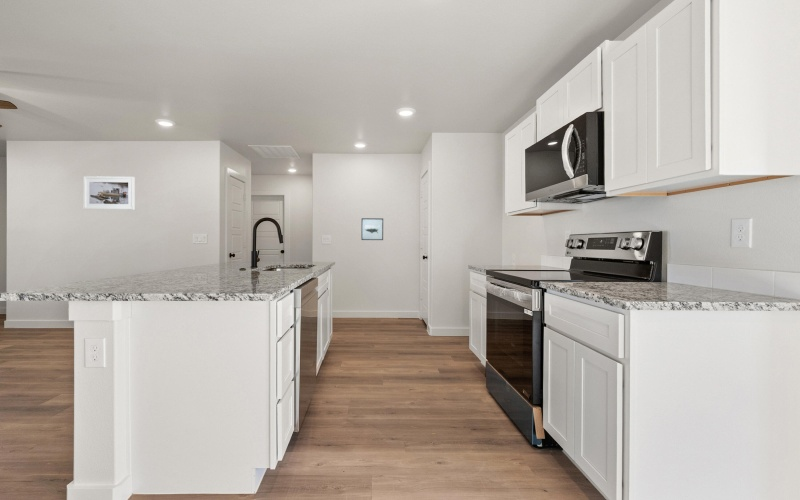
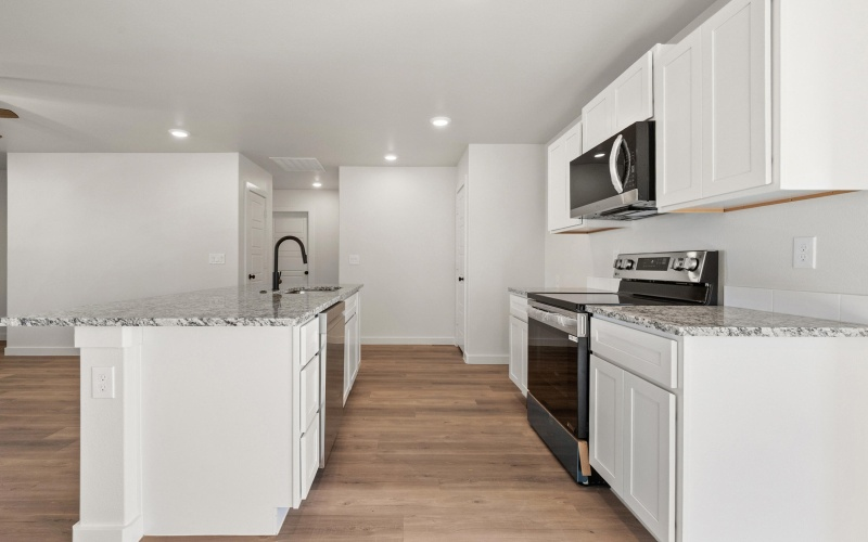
- wall art [360,217,384,241]
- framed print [83,175,136,211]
